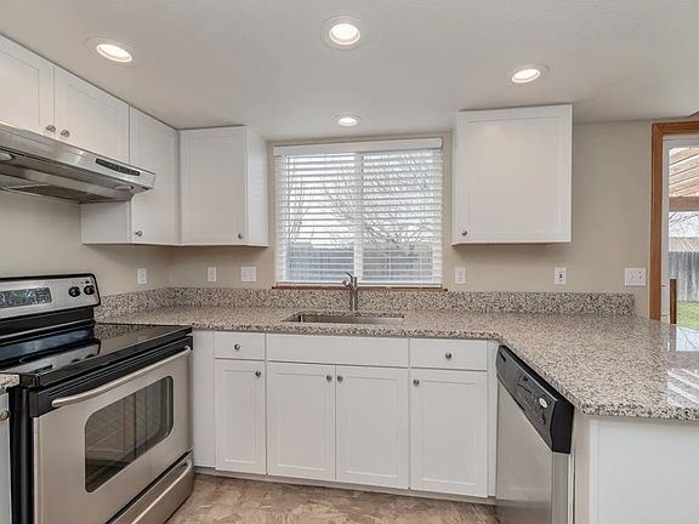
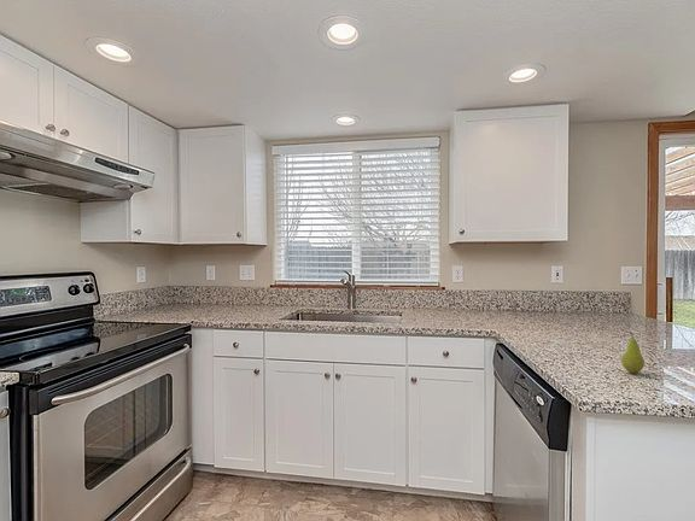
+ fruit [620,330,646,374]
